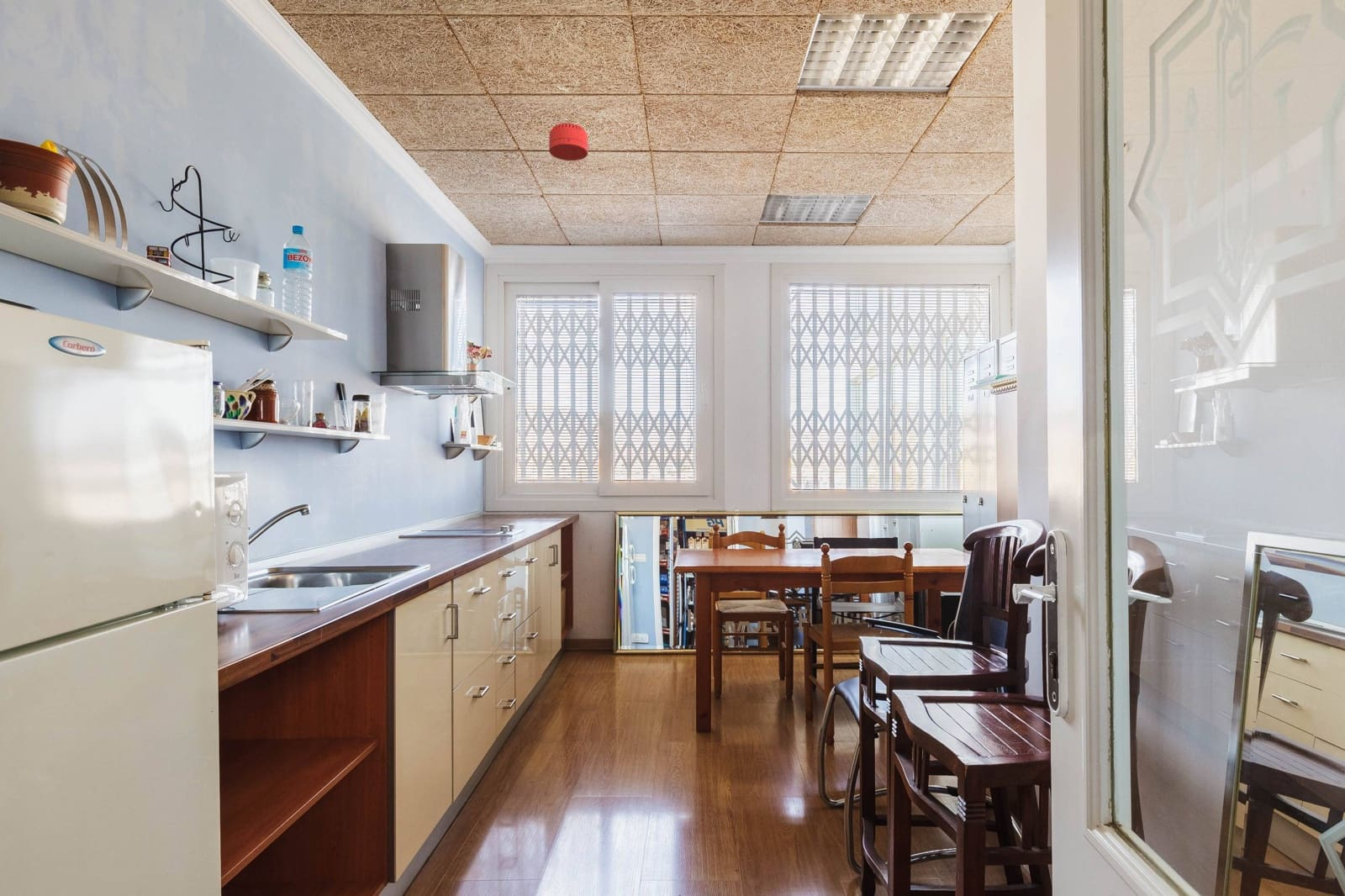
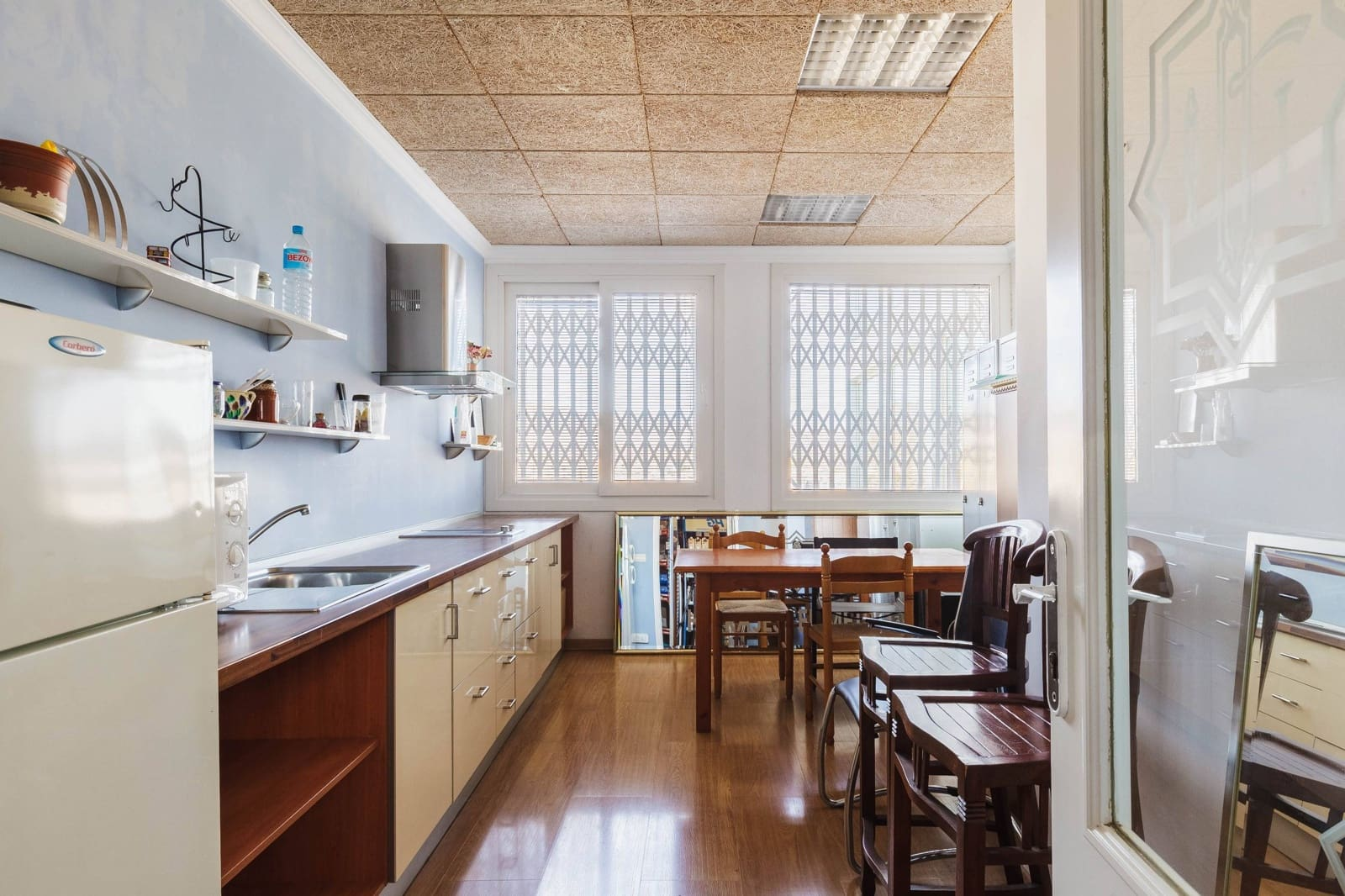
- smoke detector [548,122,588,161]
